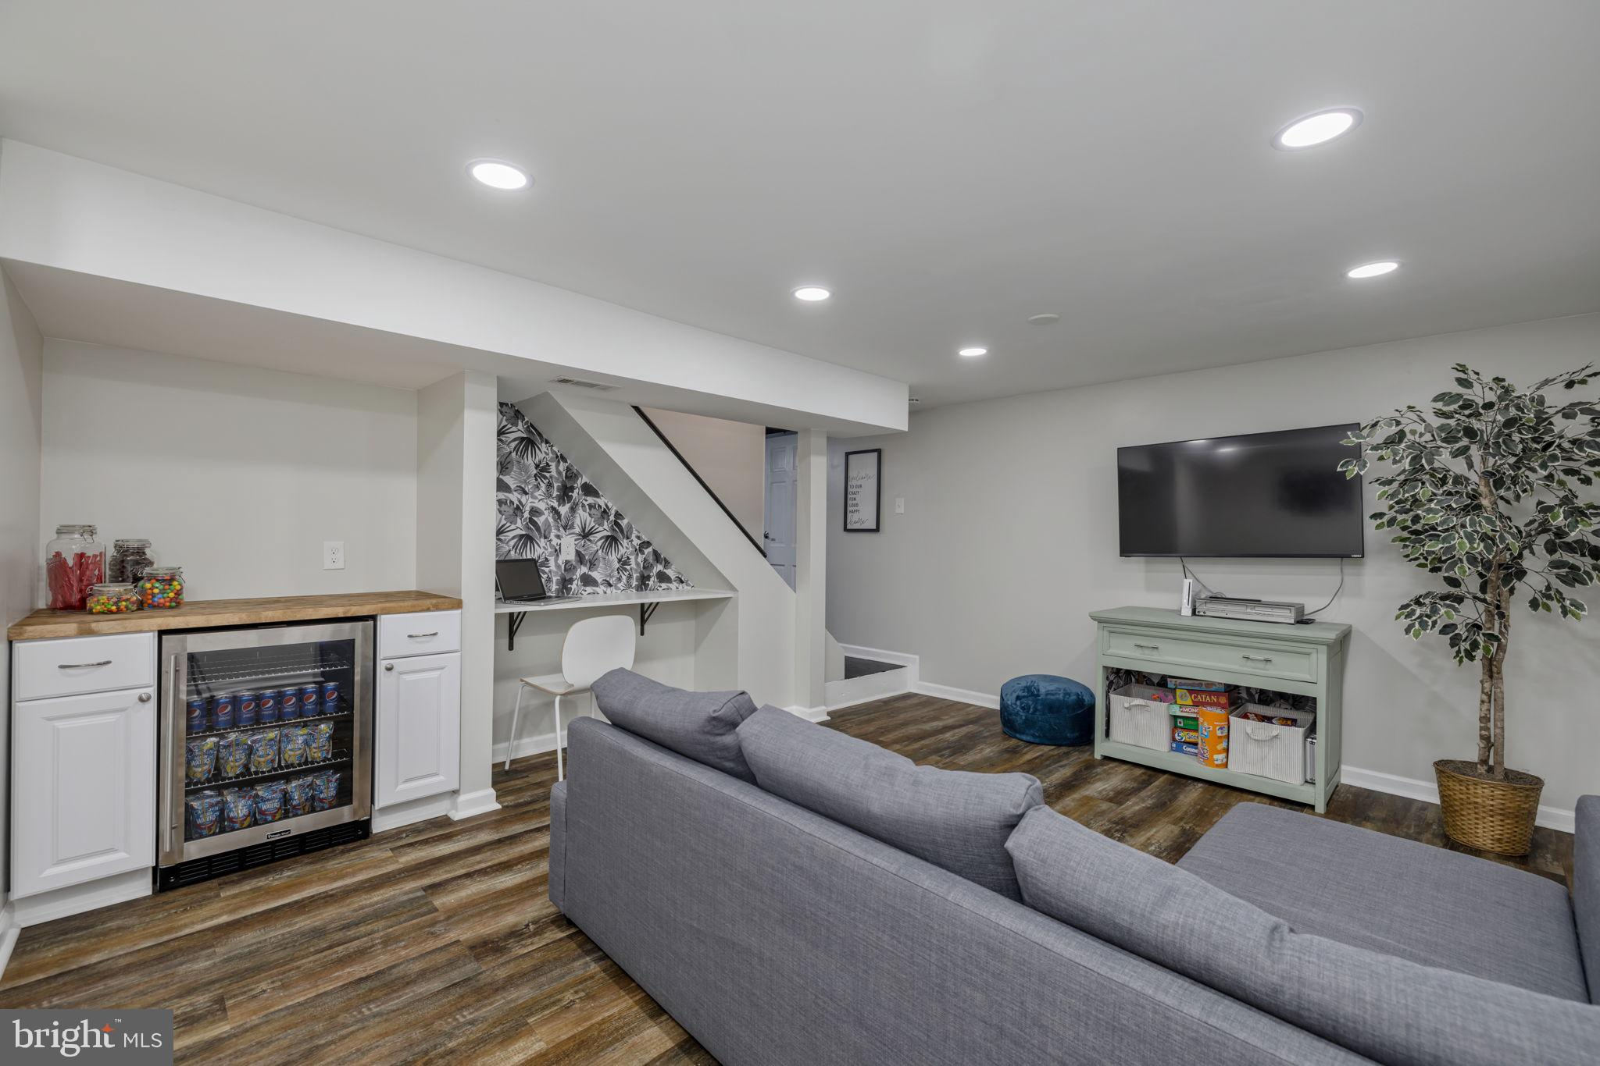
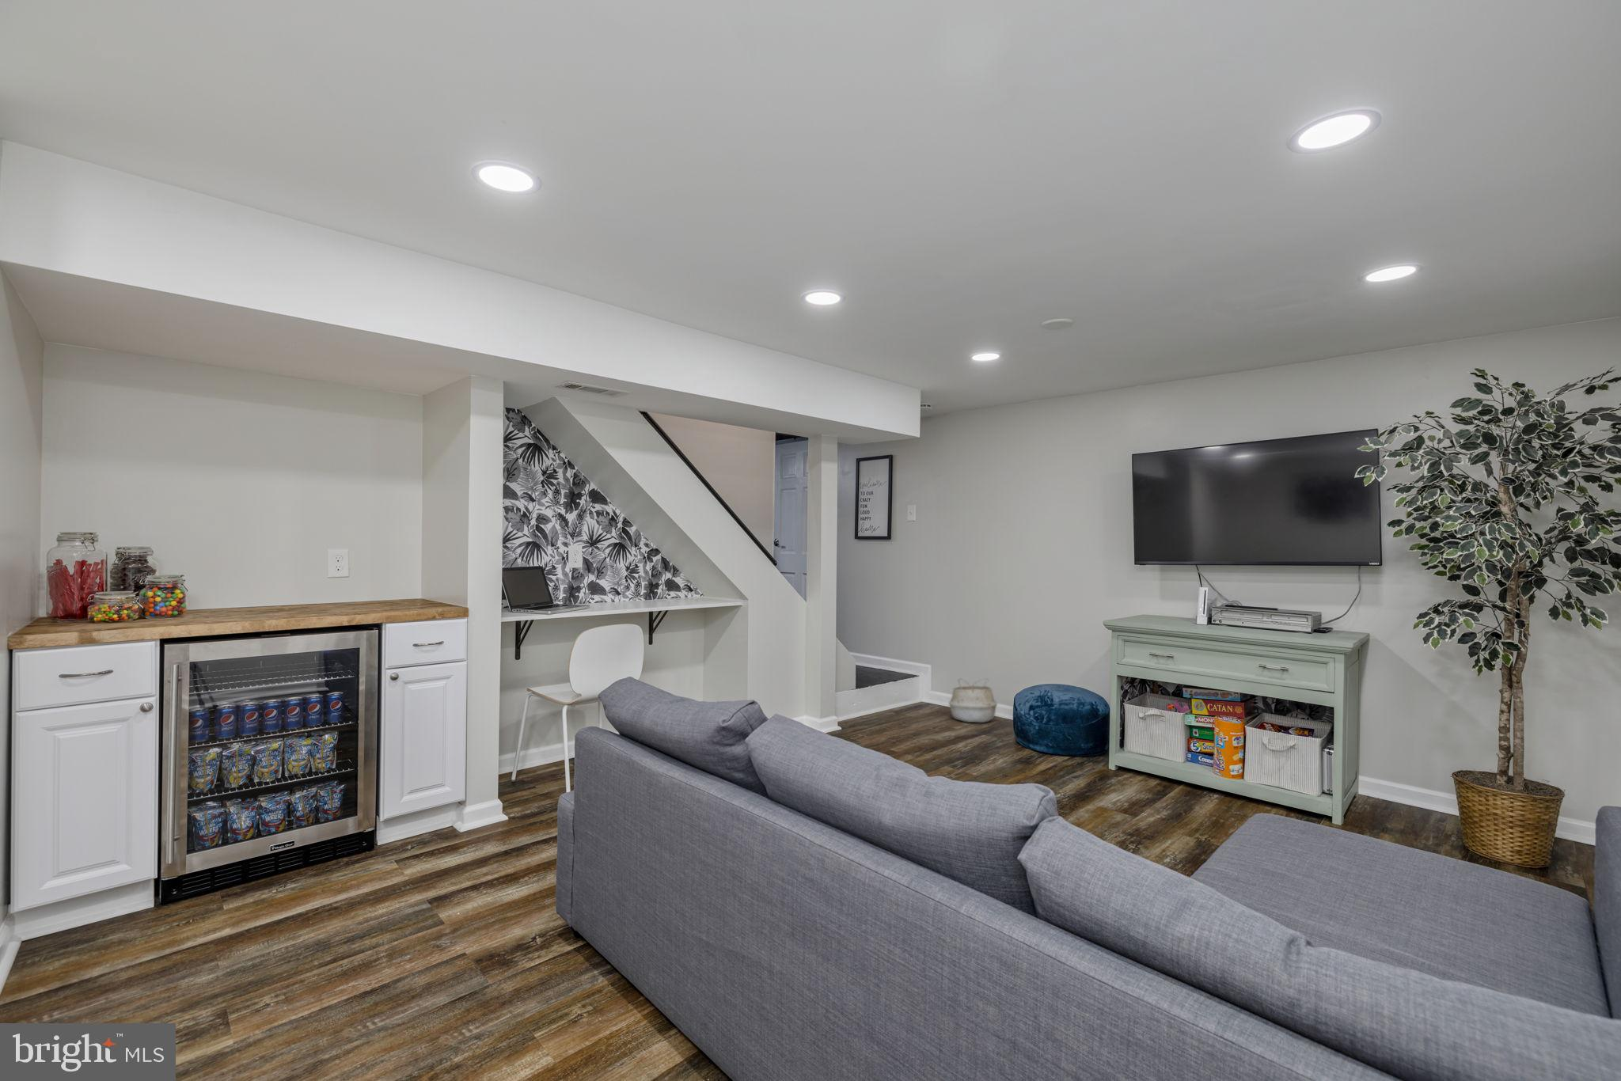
+ woven basket [948,677,999,724]
